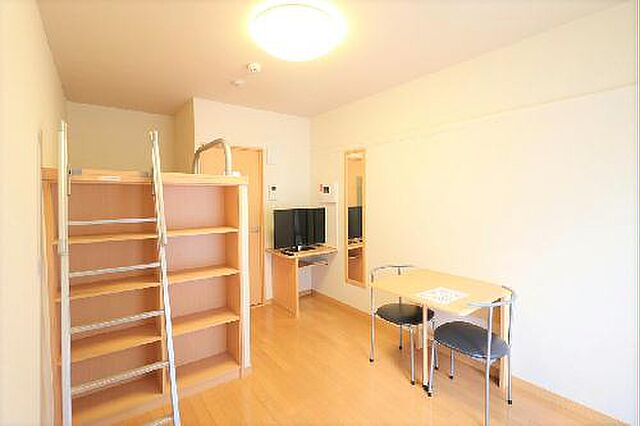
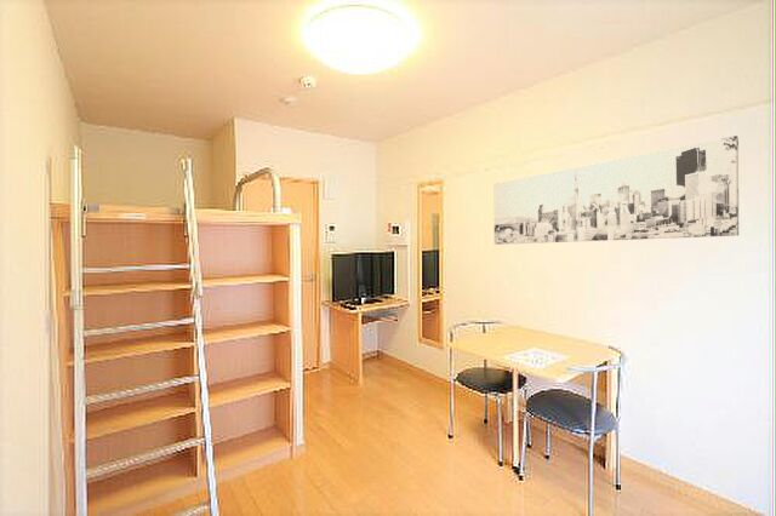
+ wall art [492,134,740,246]
